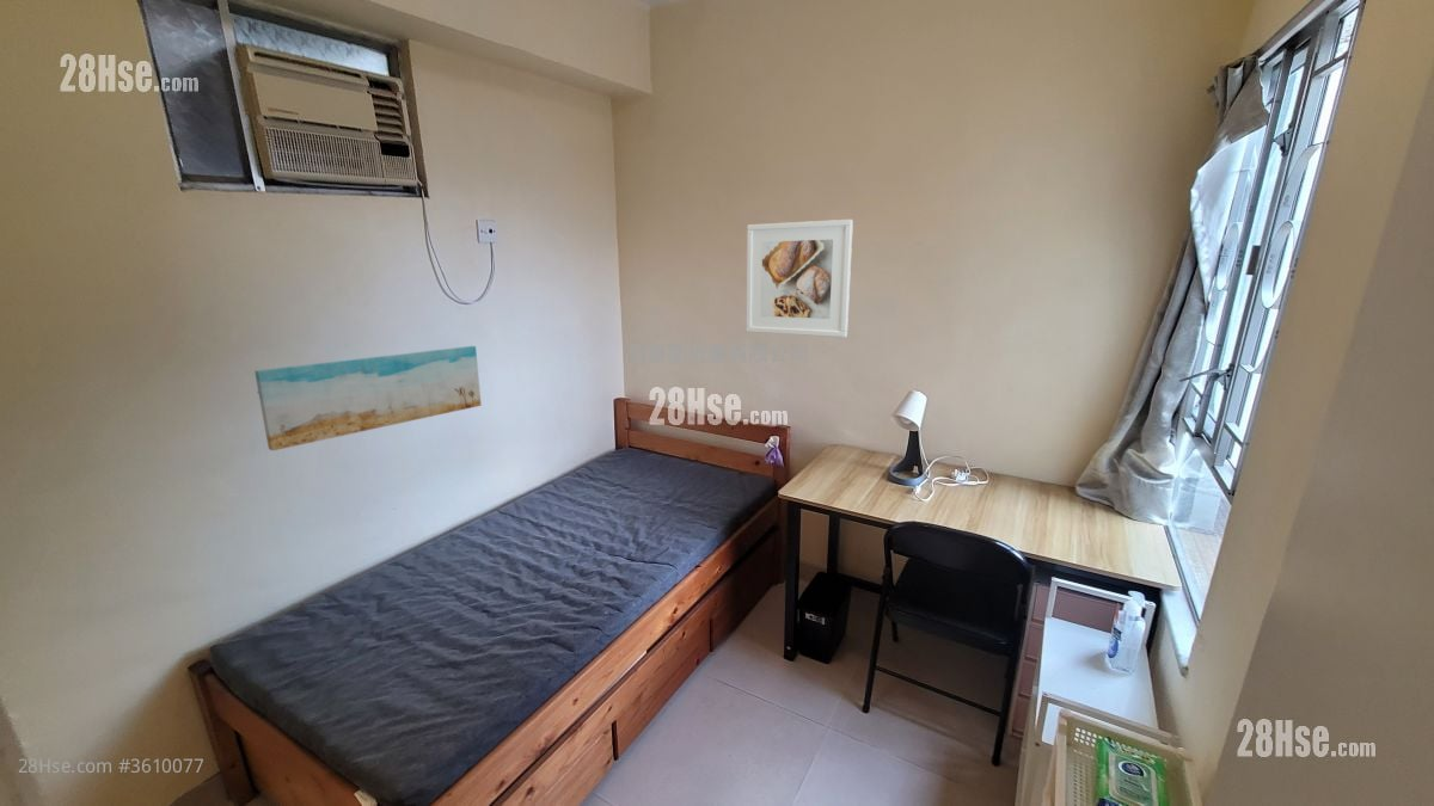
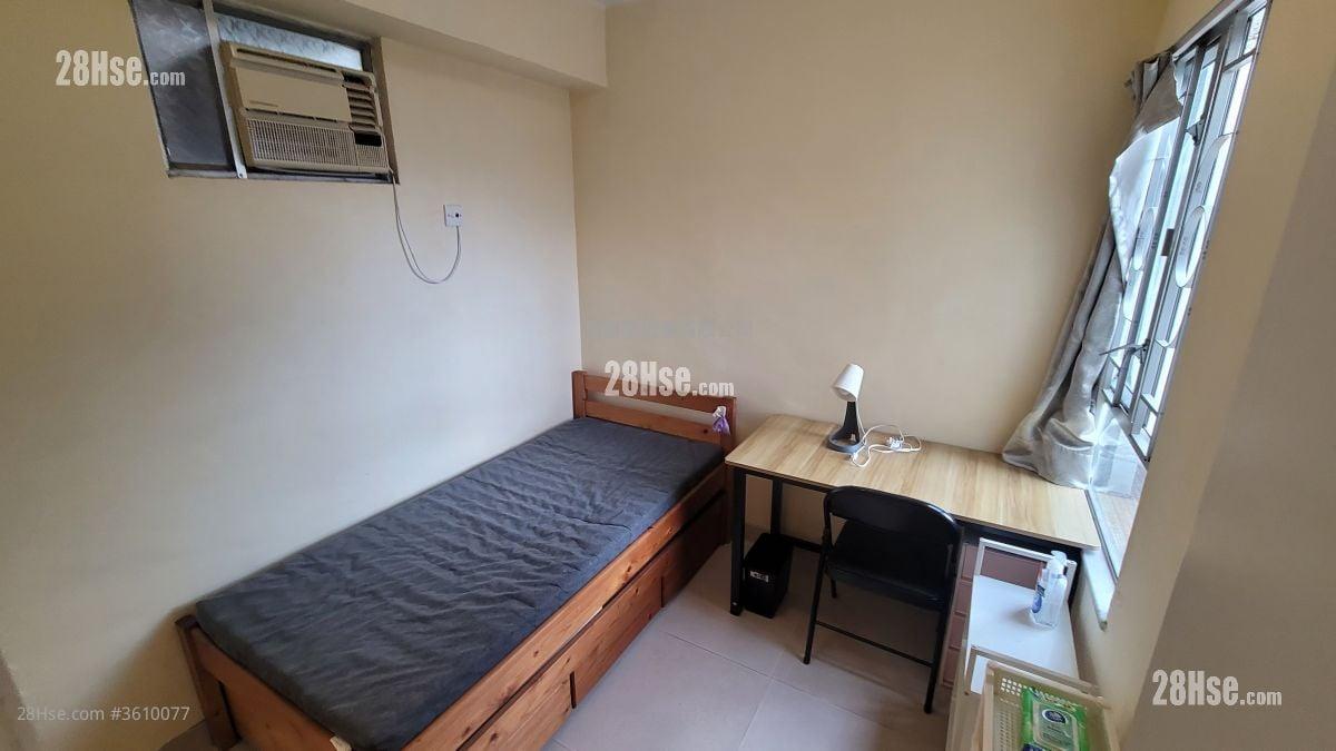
- wall art [253,345,483,451]
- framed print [746,219,854,338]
